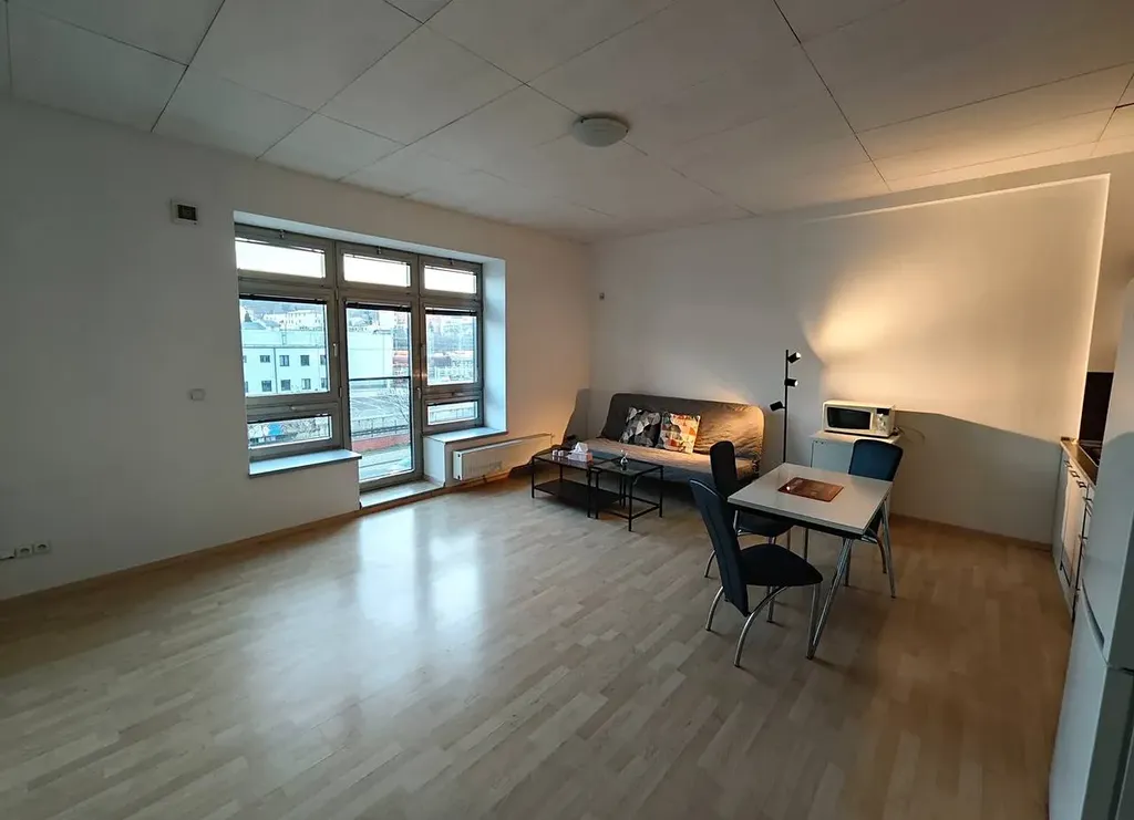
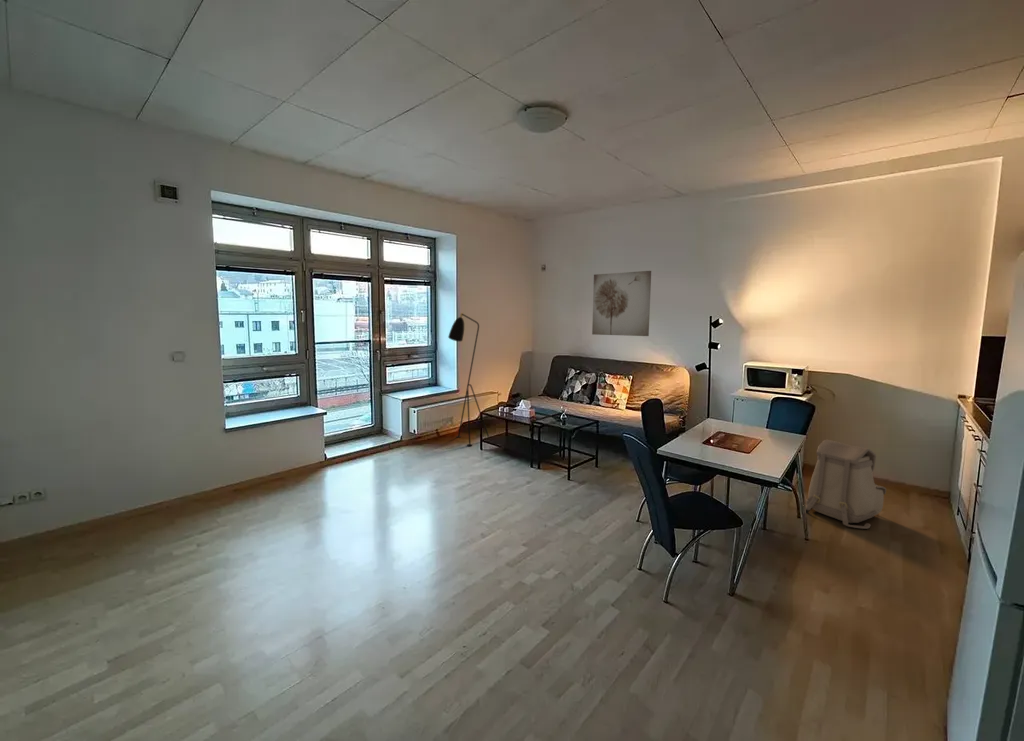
+ backpack [804,439,887,530]
+ wall art [591,270,652,337]
+ floor lamp [447,312,490,447]
